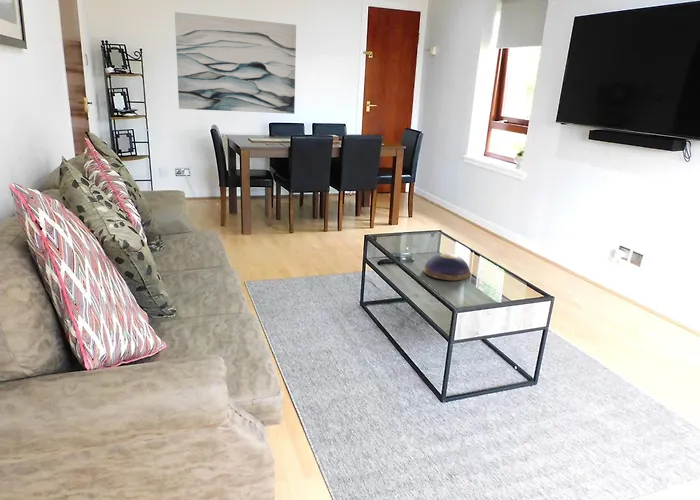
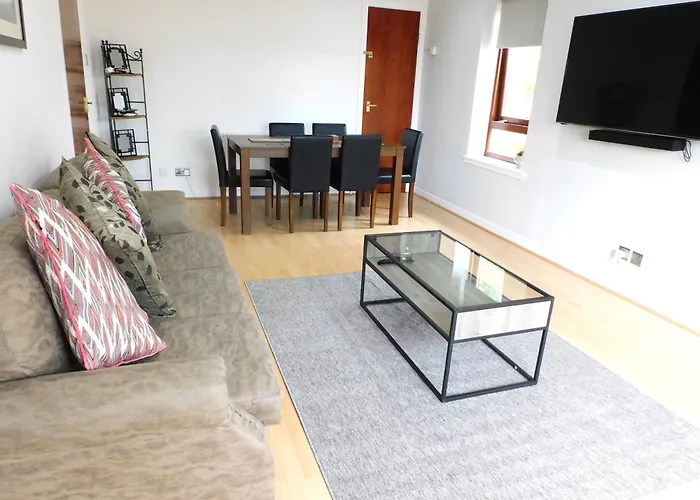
- decorative bowl [423,252,471,281]
- wall art [174,11,297,115]
